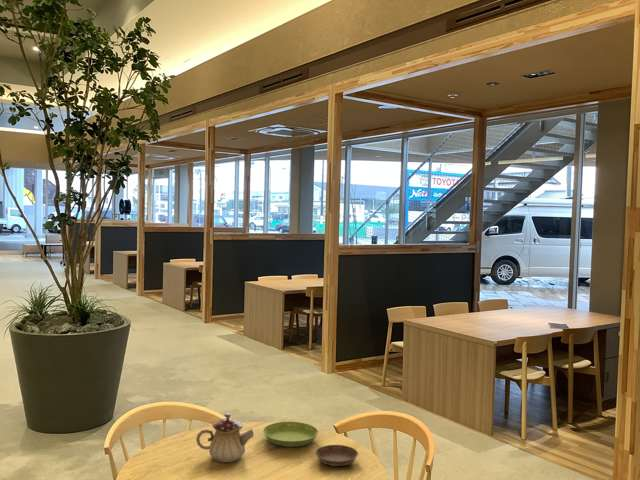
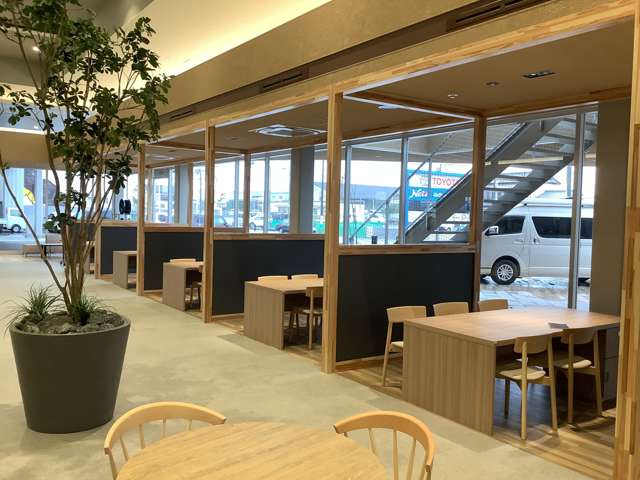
- teapot [195,412,255,464]
- saucer [314,444,359,467]
- saucer [262,421,319,448]
